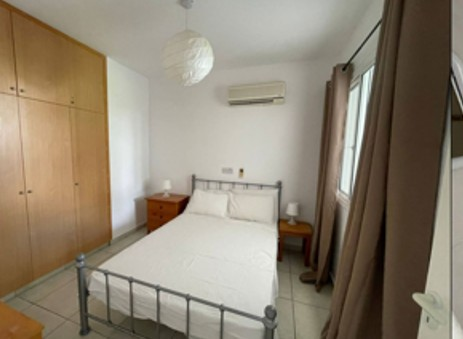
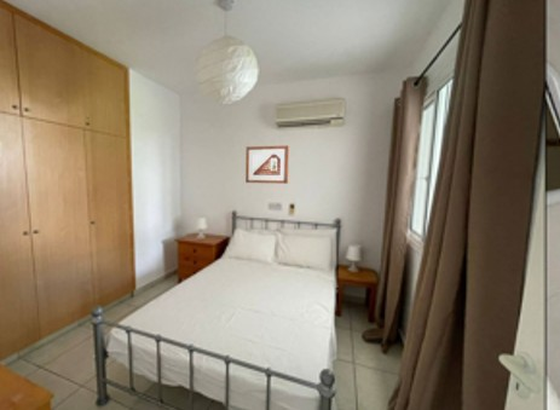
+ picture frame [244,144,290,185]
